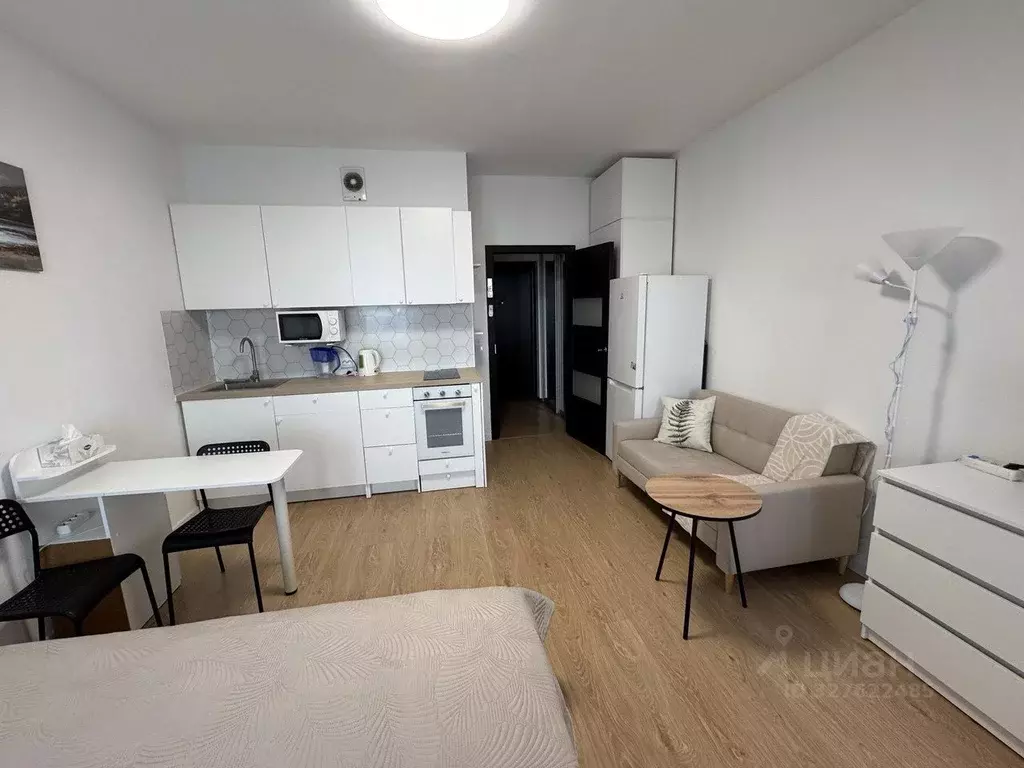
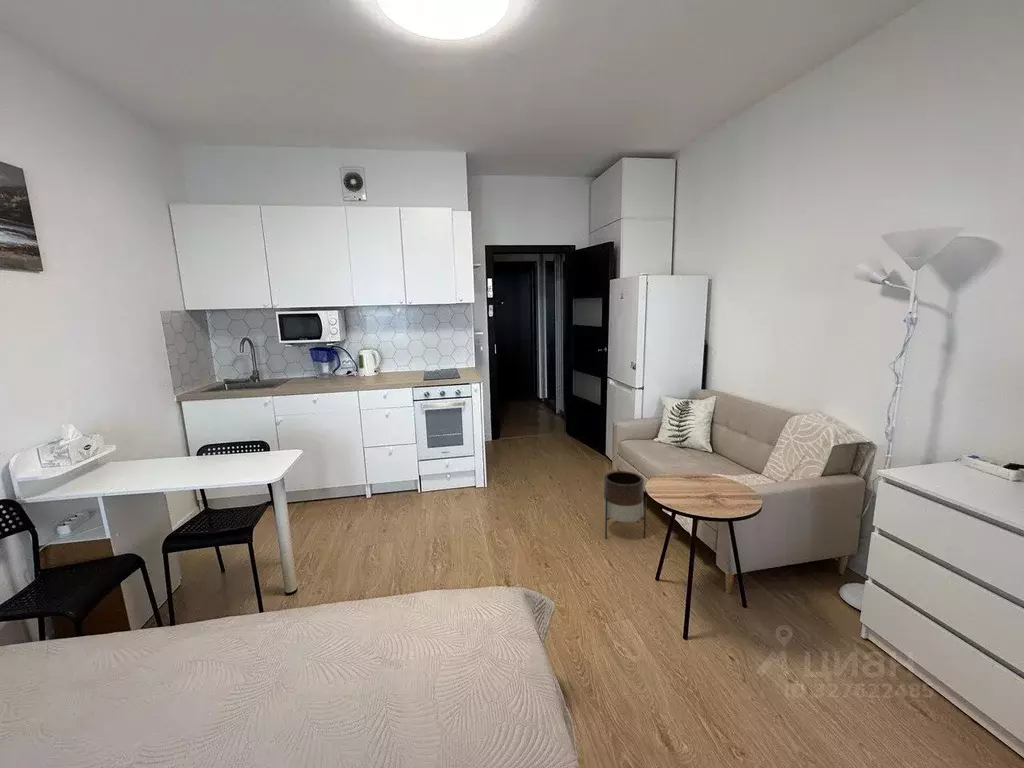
+ planter [602,470,647,539]
